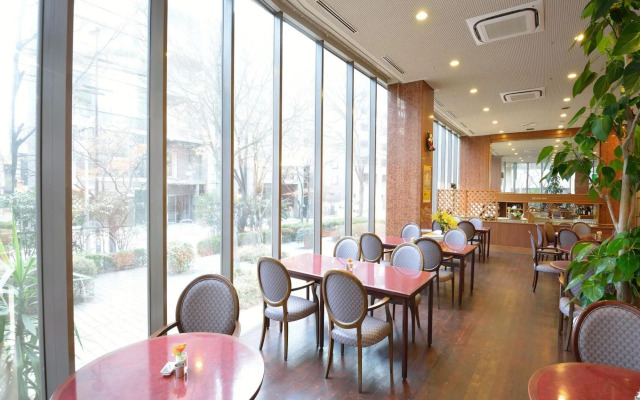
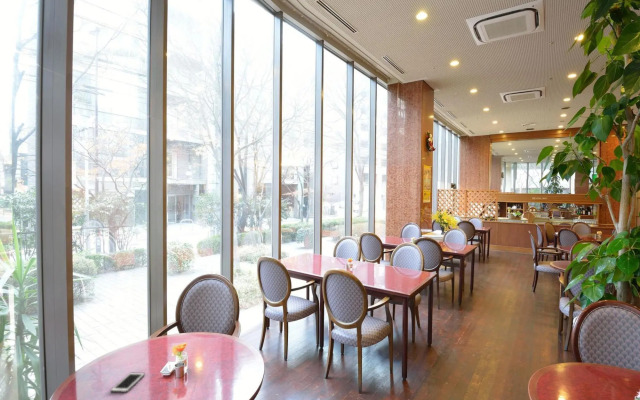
+ cell phone [110,372,146,394]
